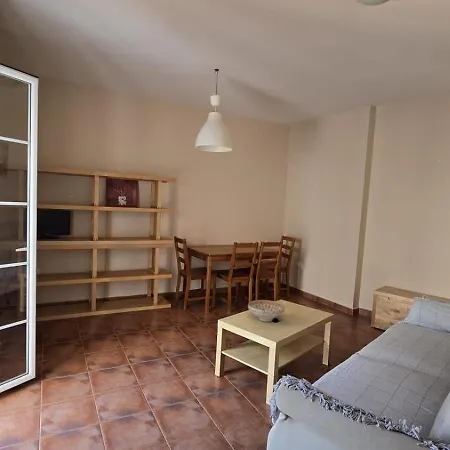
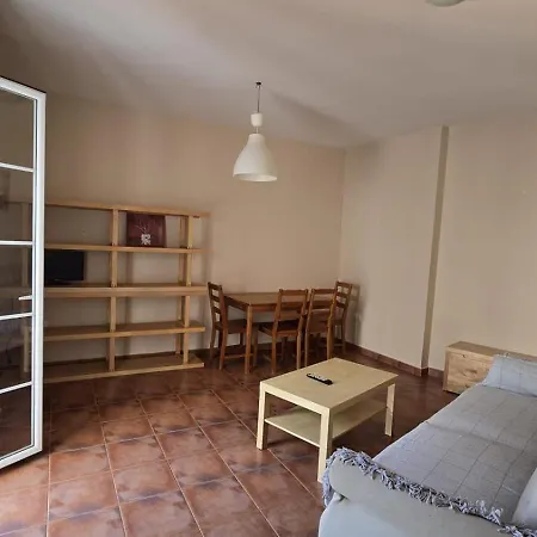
- decorative bowl [247,299,286,323]
